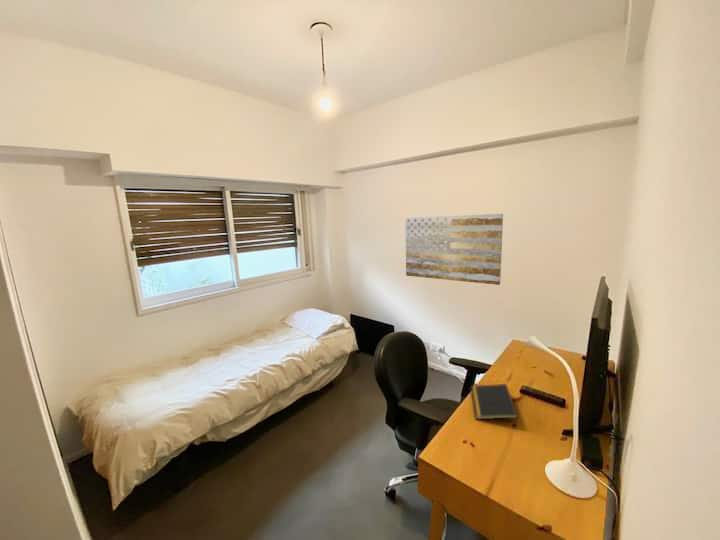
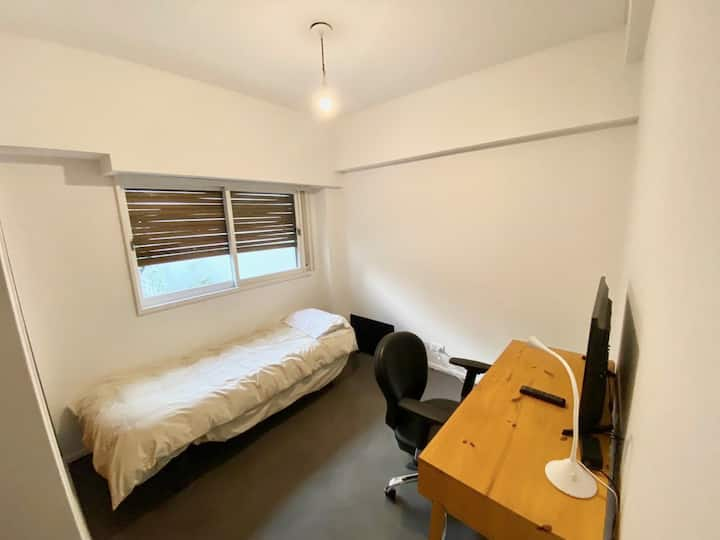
- wall art [404,213,504,286]
- notepad [469,383,519,420]
